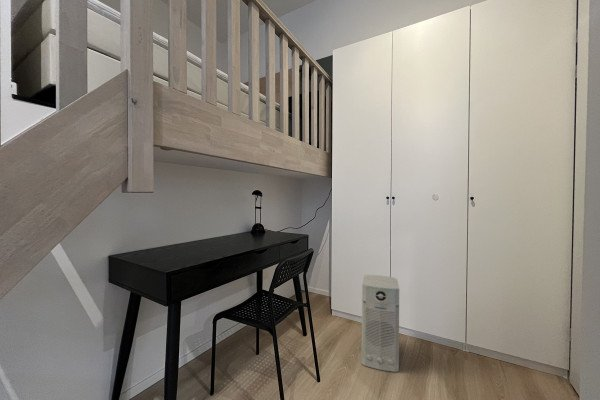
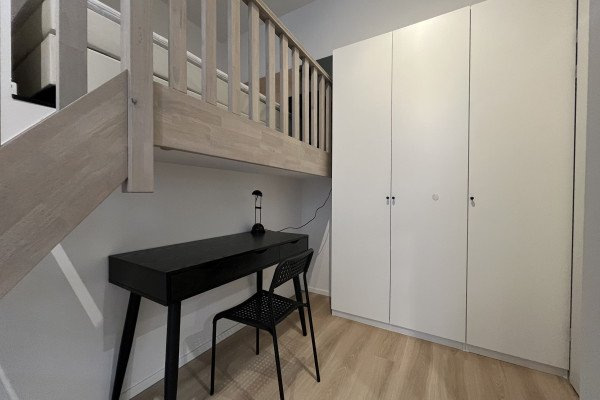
- air purifier [360,274,400,373]
